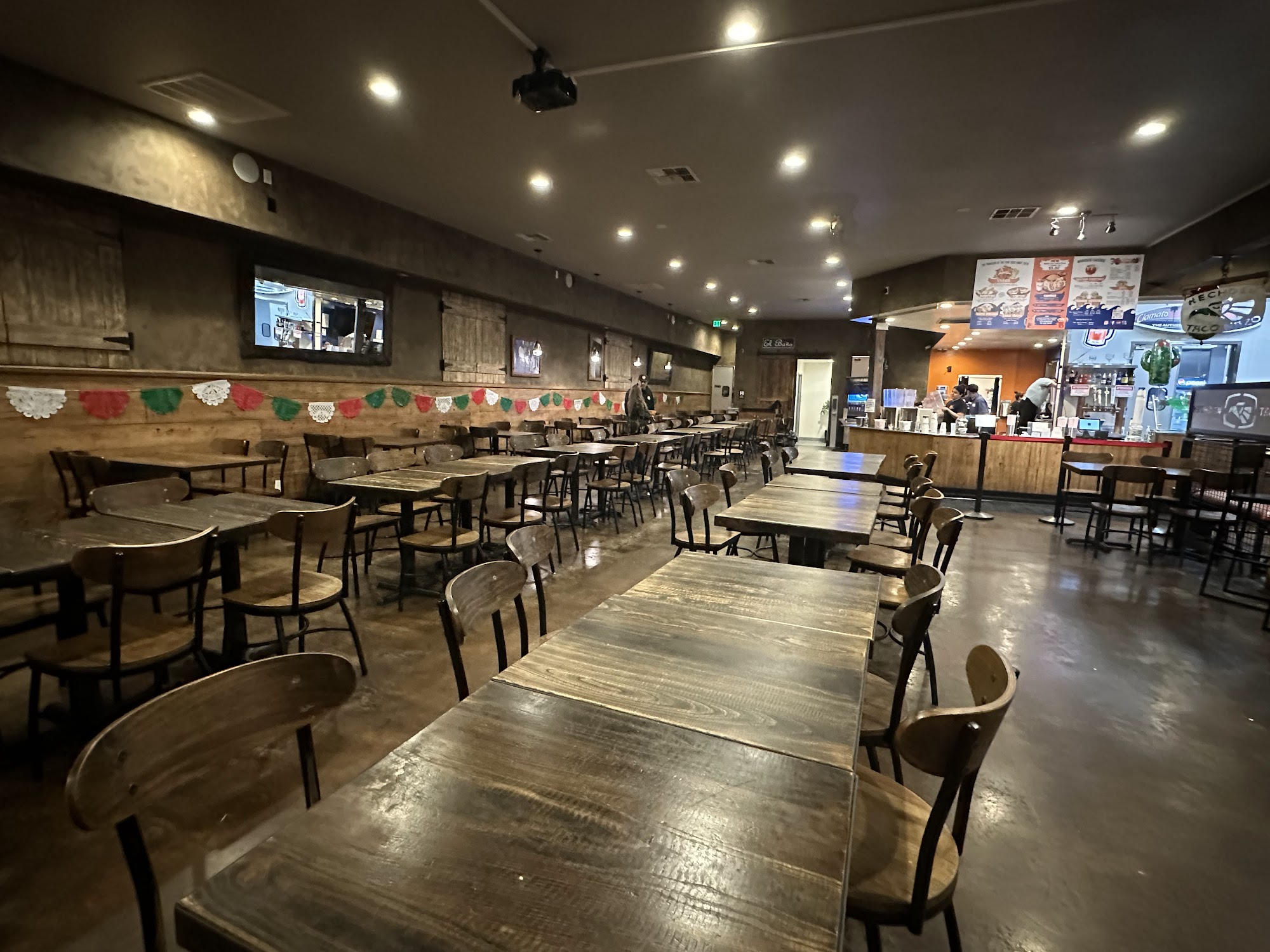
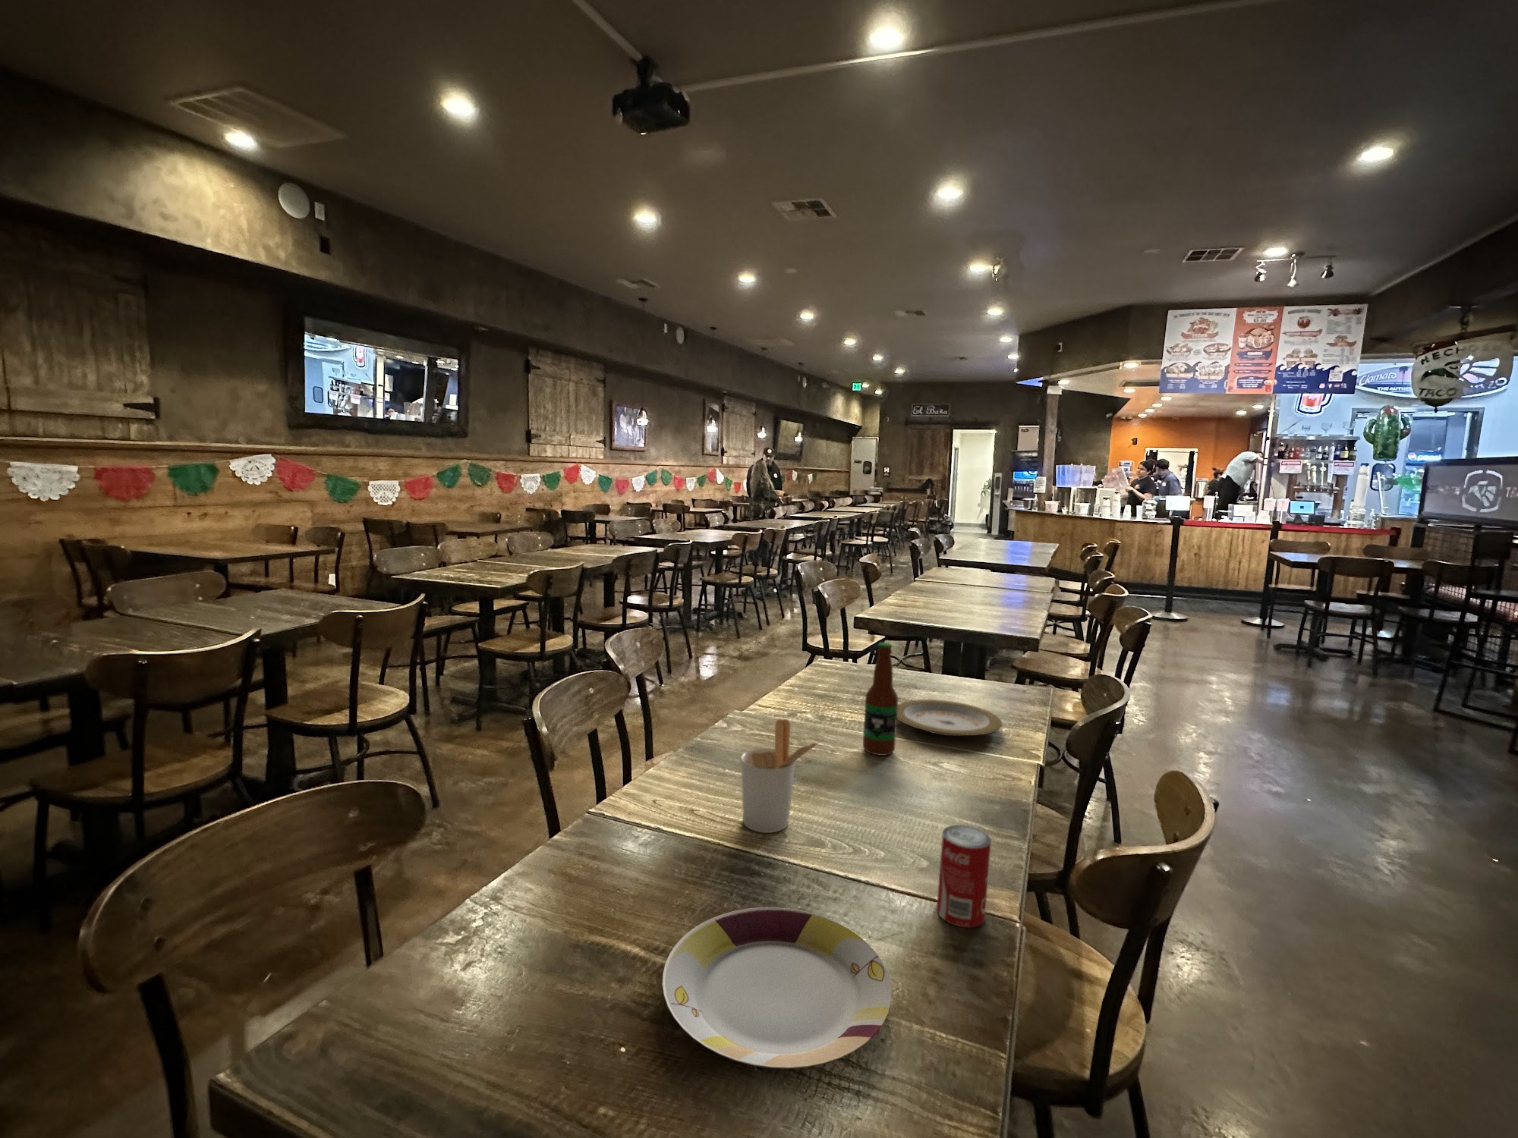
+ utensil holder [741,718,825,833]
+ bottle [862,642,899,757]
+ beverage can [936,824,992,929]
+ plate [898,699,1003,738]
+ plate [662,906,893,1070]
